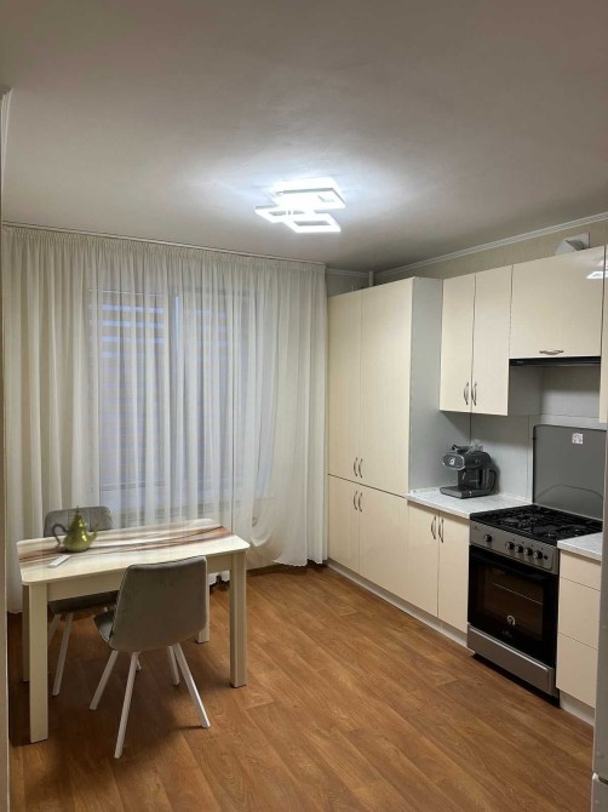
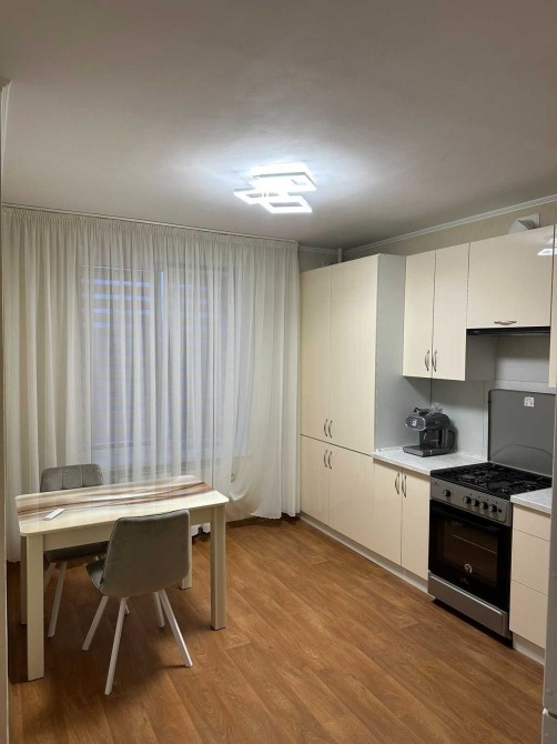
- teapot [51,504,102,553]
